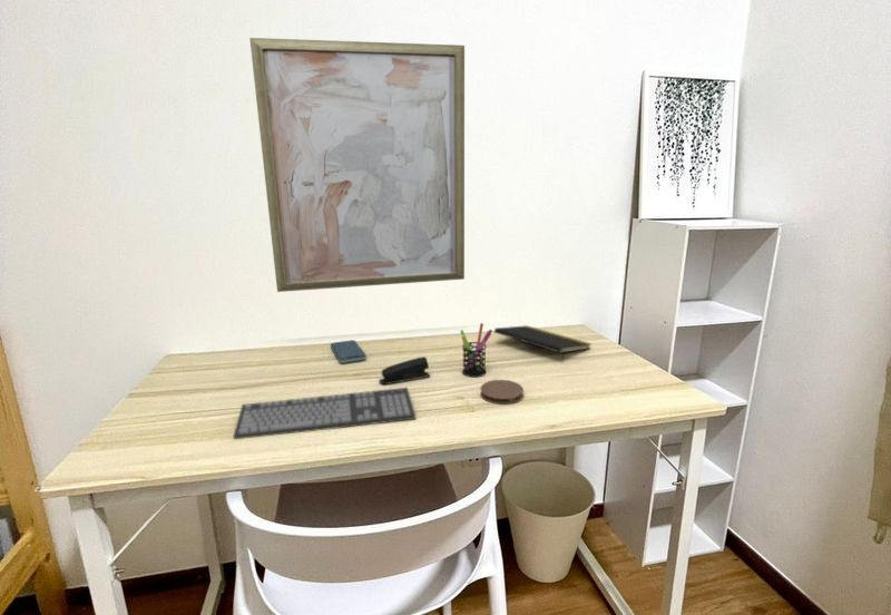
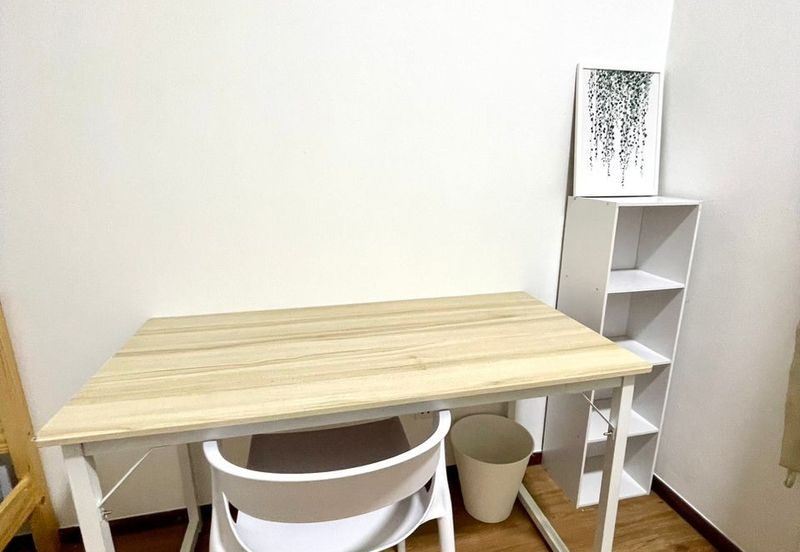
- wall art [248,37,466,293]
- pen holder [459,322,493,378]
- stapler [378,355,431,385]
- keyboard [233,387,417,440]
- smartphone [330,339,368,364]
- coaster [479,379,525,406]
- notepad [493,324,593,364]
